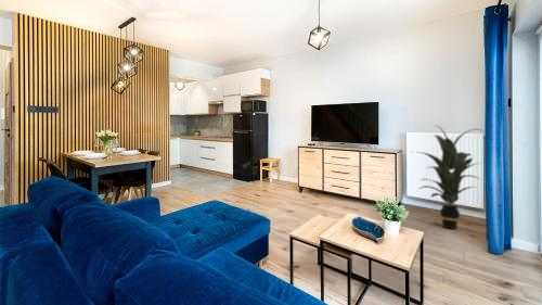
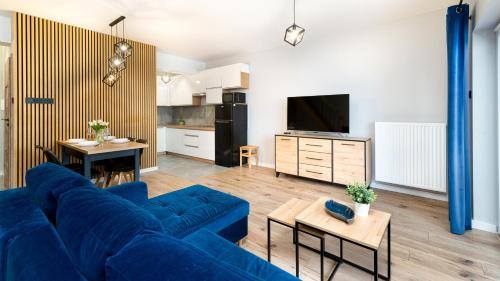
- indoor plant [409,124,483,230]
